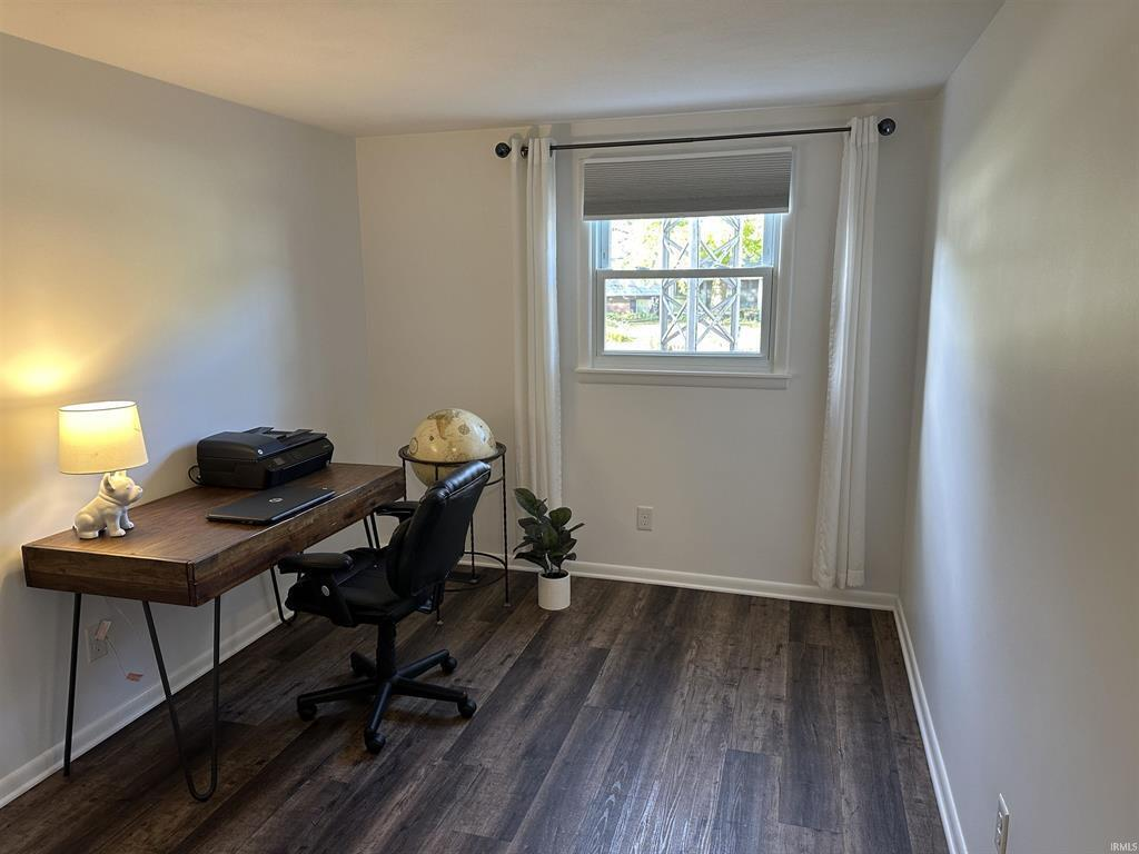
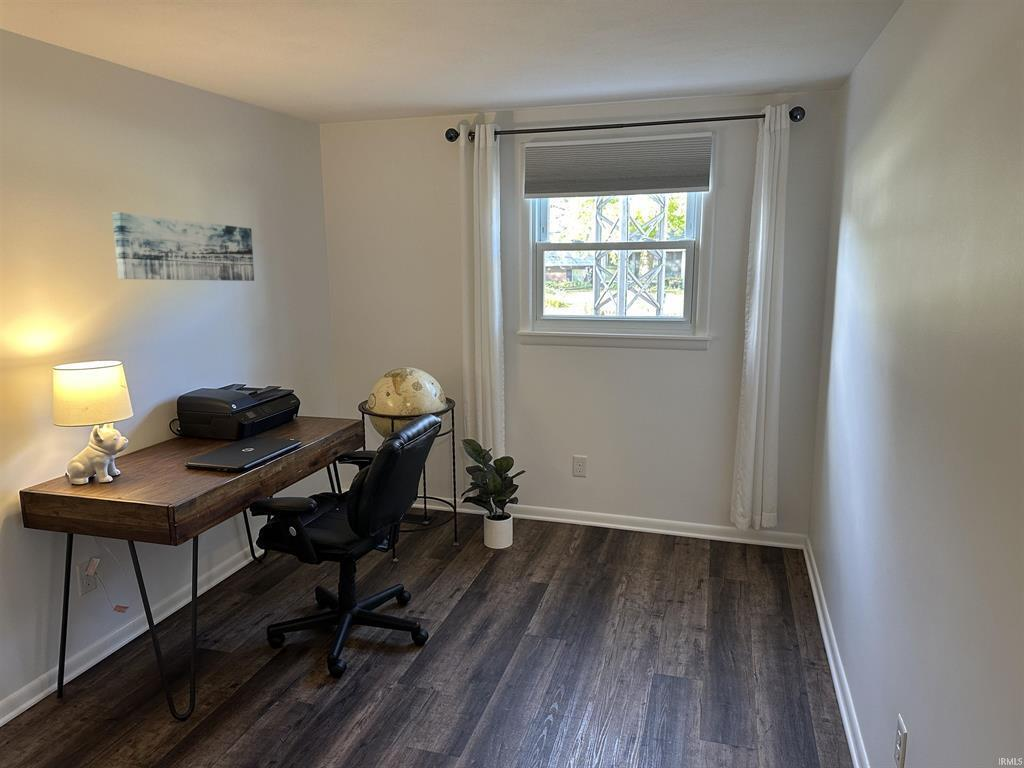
+ wall art [111,211,255,282]
